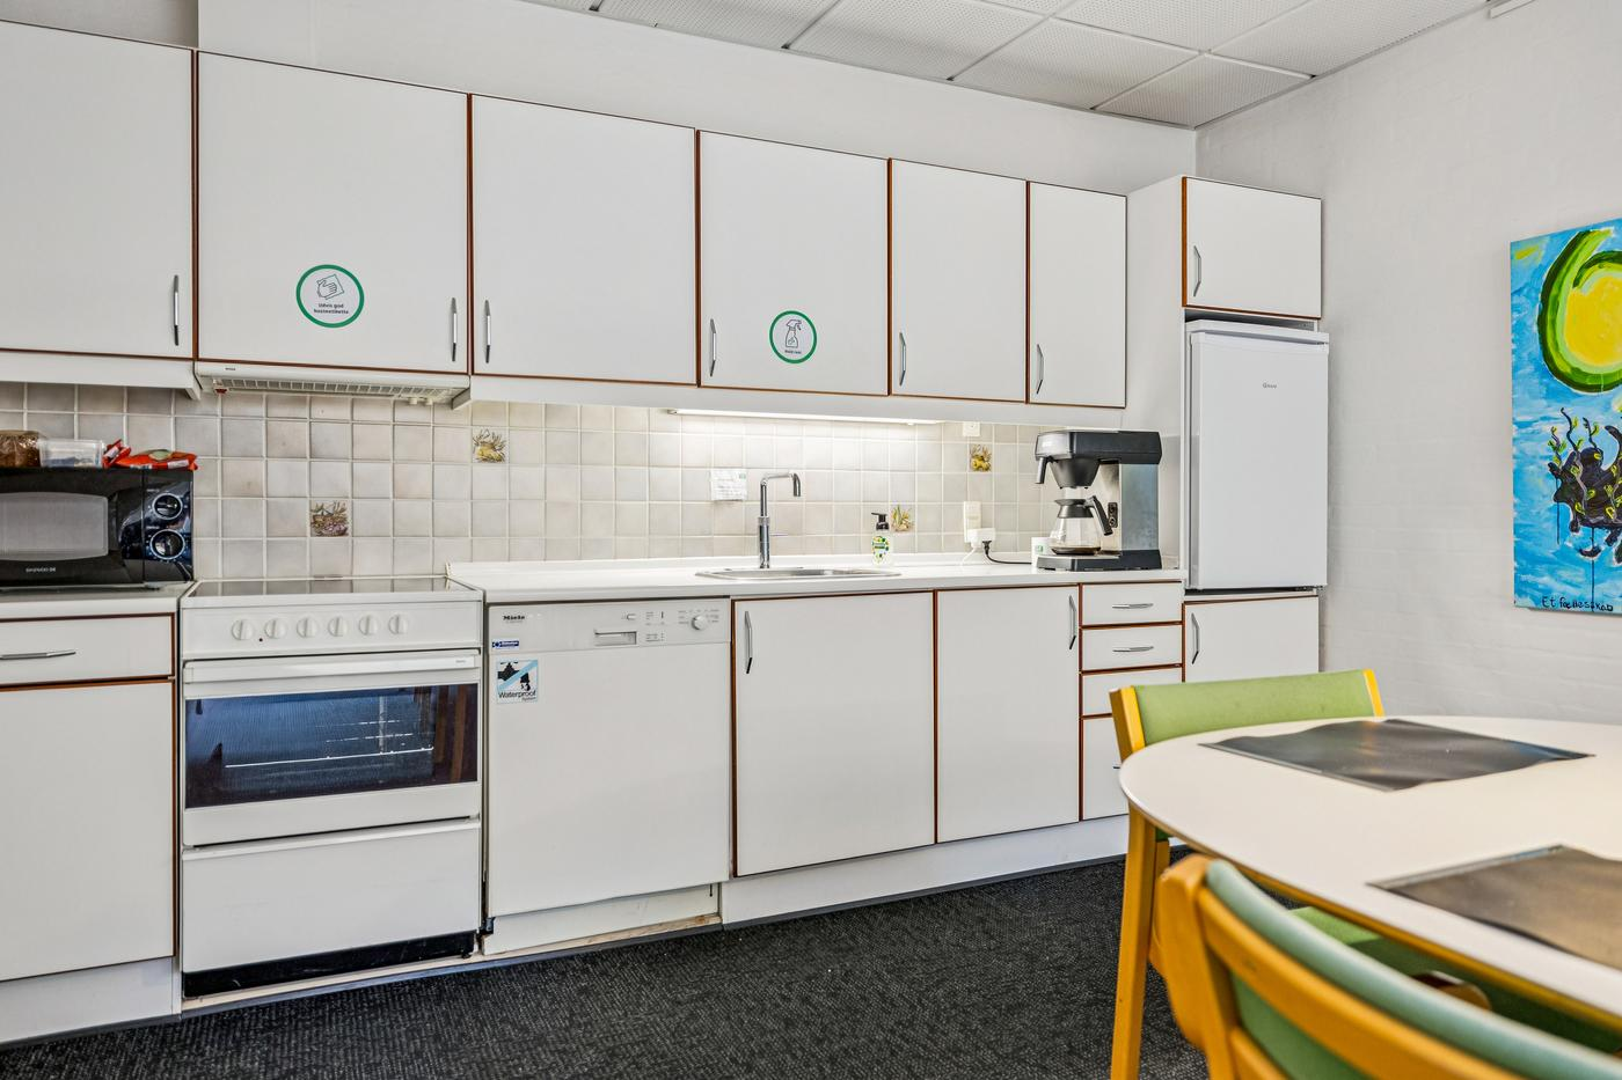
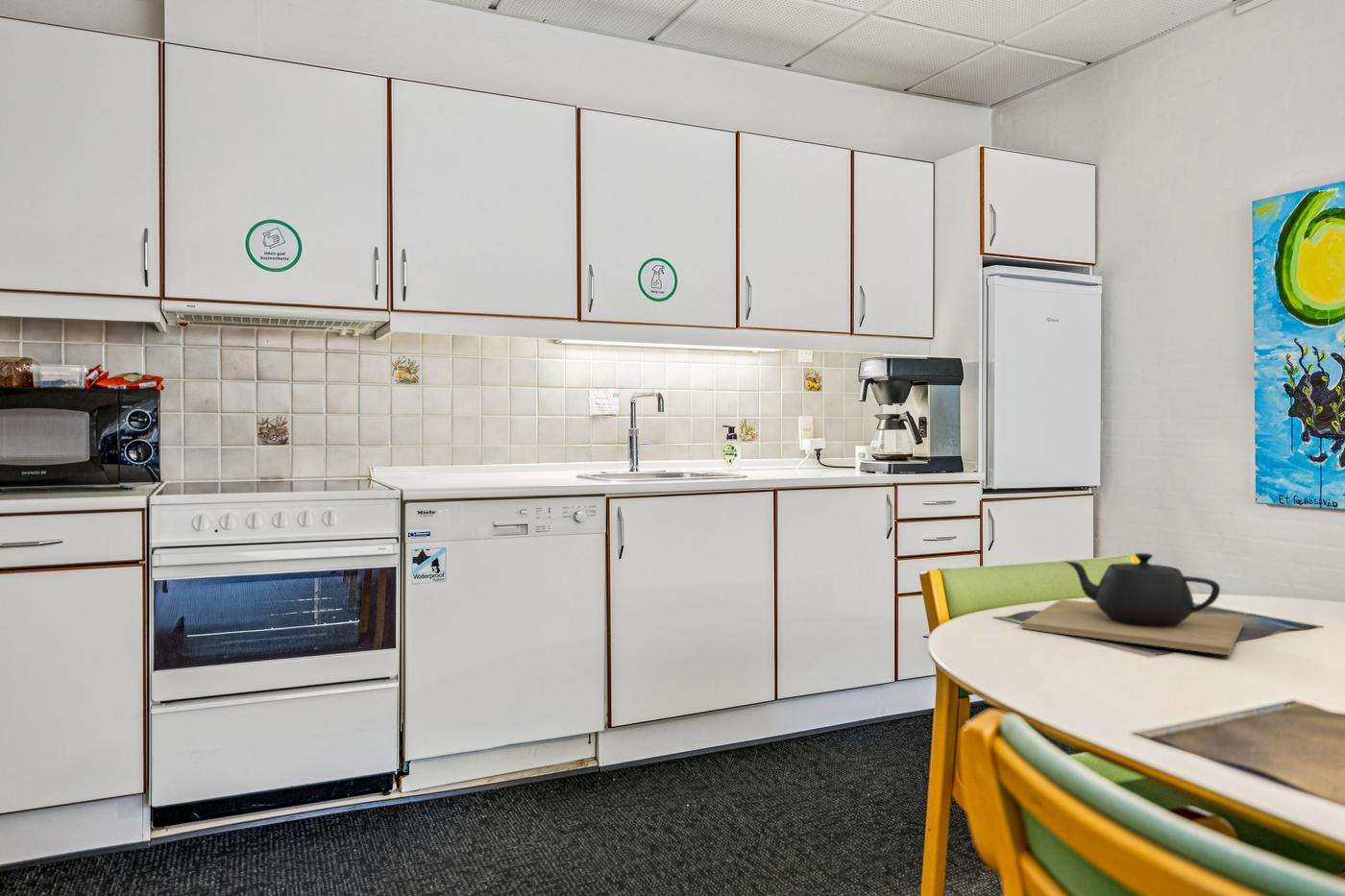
+ teapot [1021,552,1244,656]
